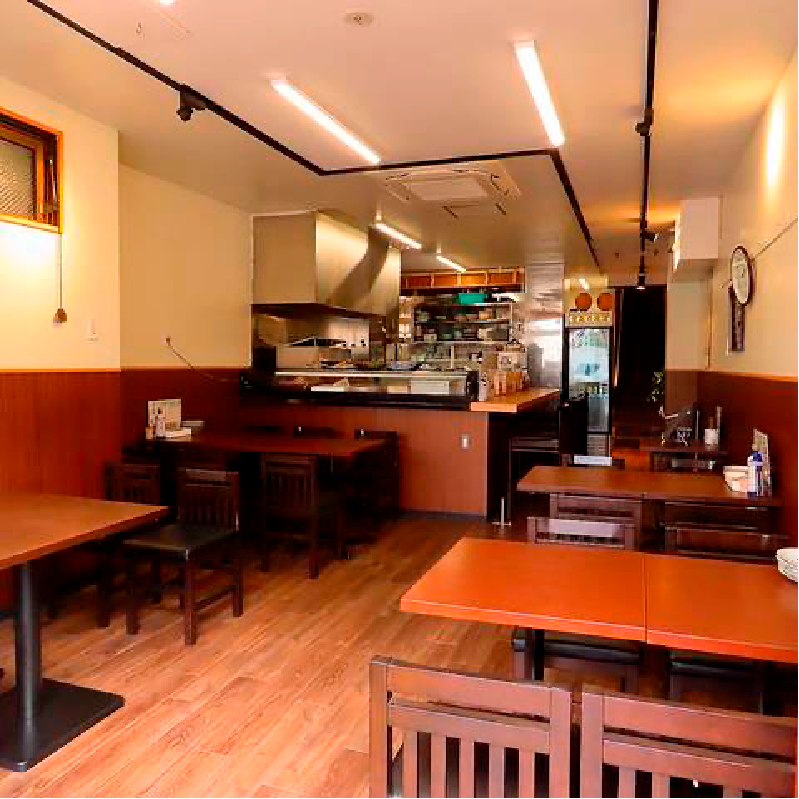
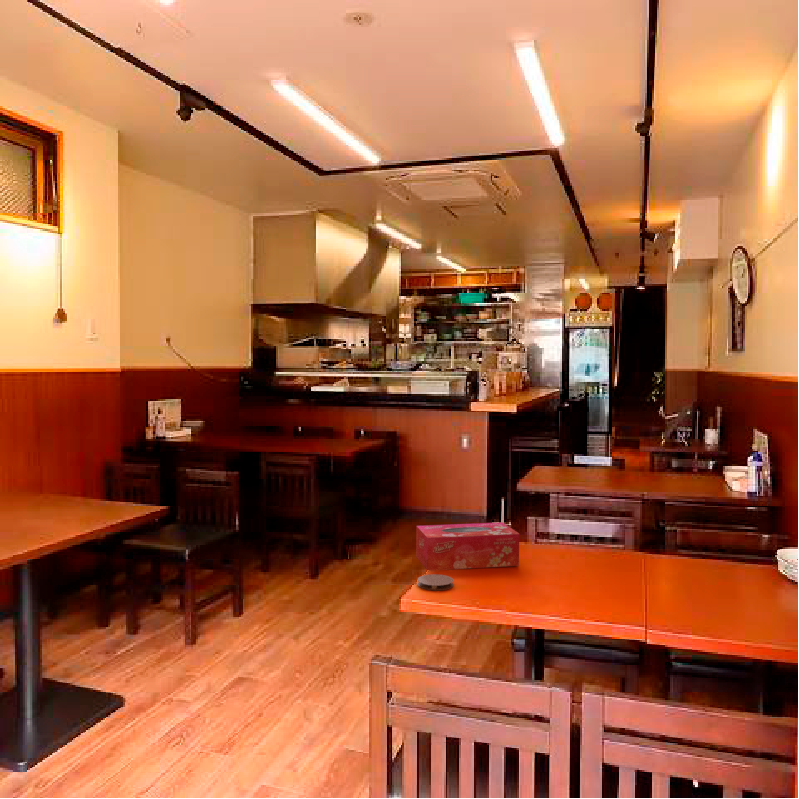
+ coaster [417,573,454,591]
+ tissue box [415,521,520,571]
